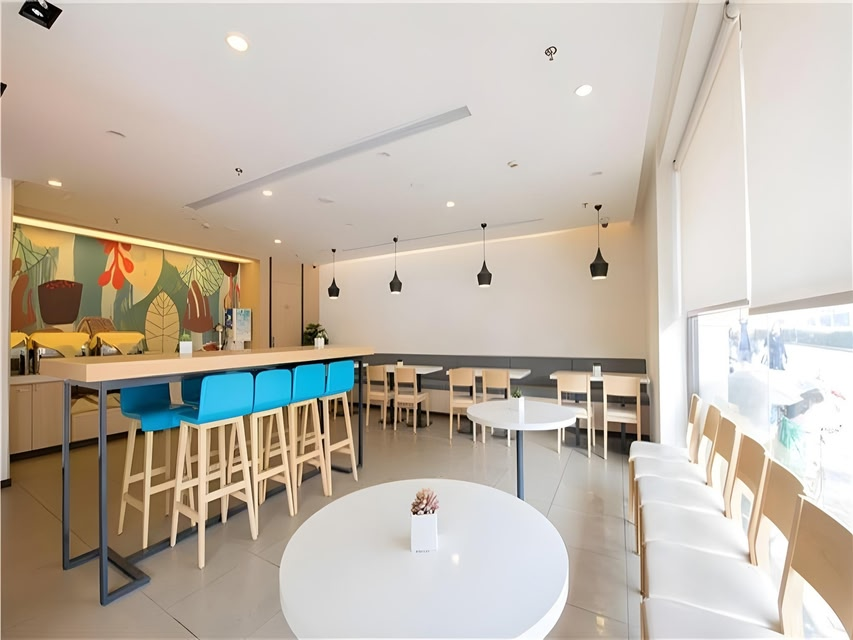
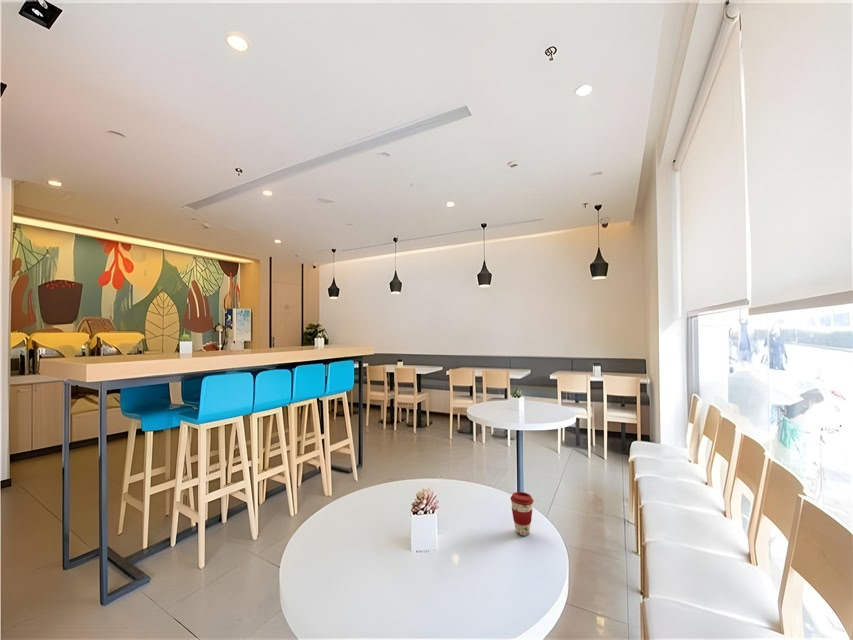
+ coffee cup [510,491,534,537]
